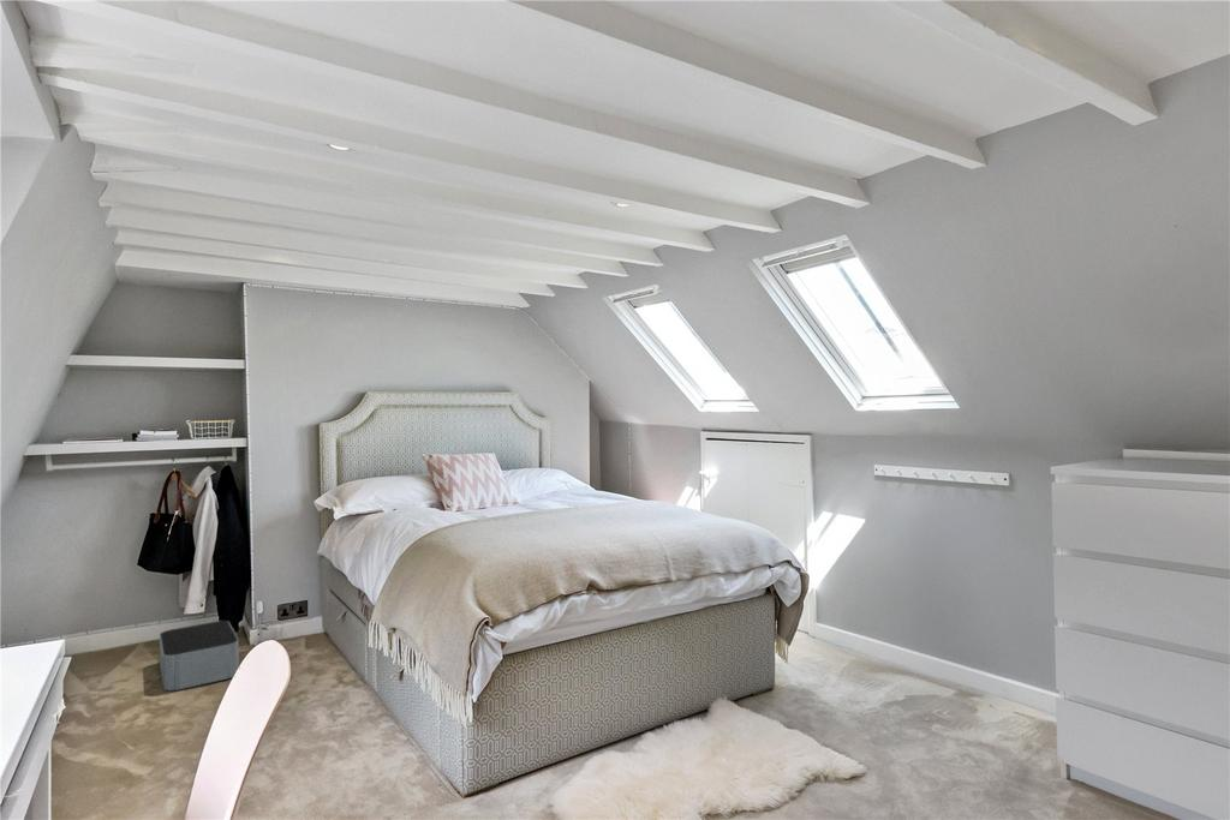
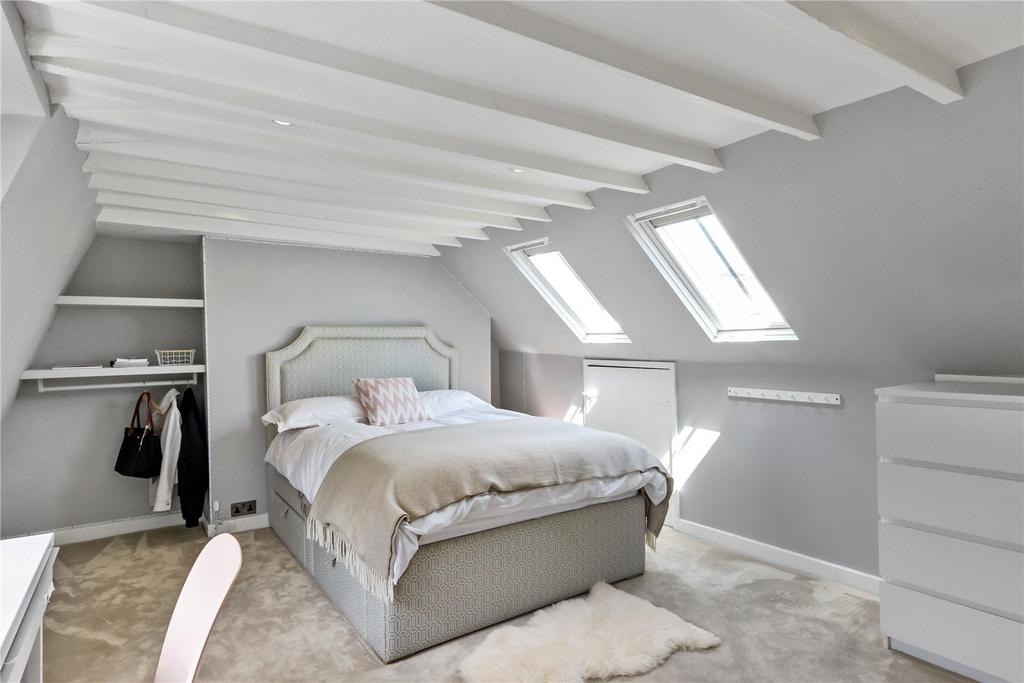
- storage bin [159,620,240,692]
